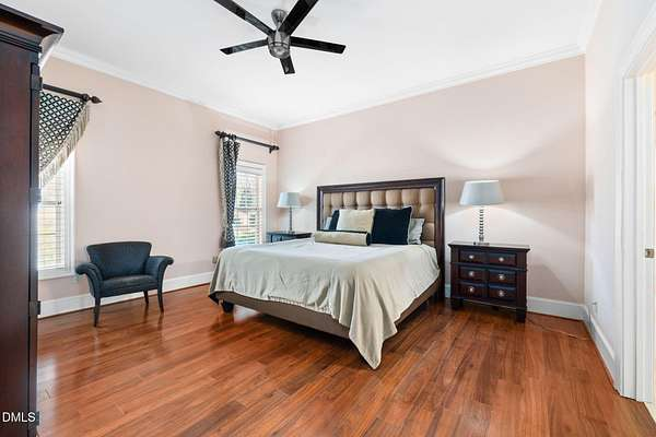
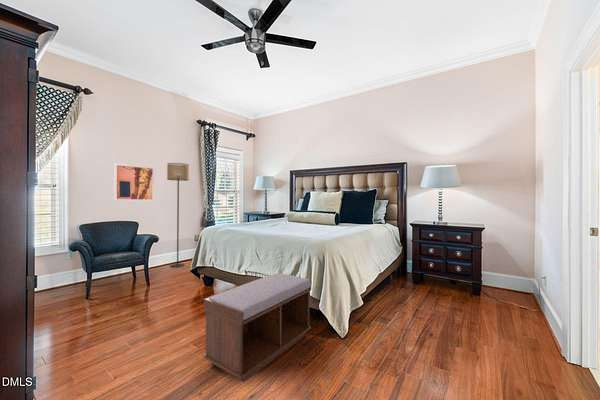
+ floor lamp [166,162,190,268]
+ wall art [113,162,155,202]
+ bench [203,272,312,383]
